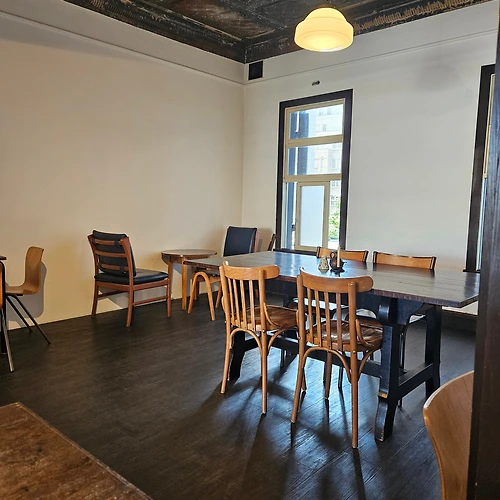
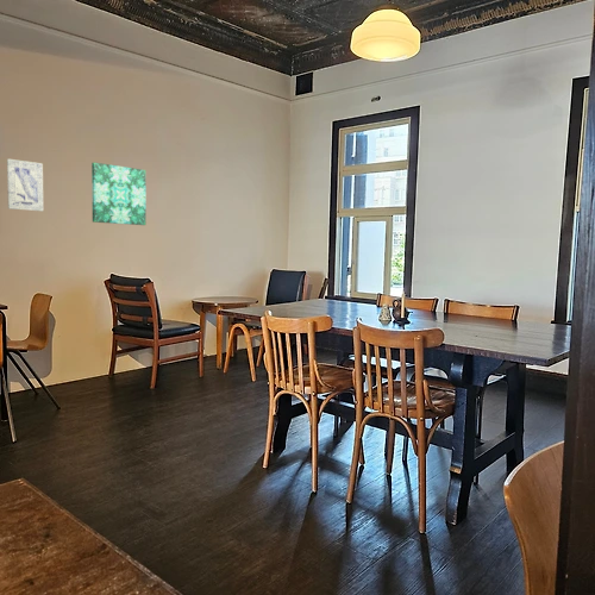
+ wall art [90,162,148,226]
+ wall art [6,158,44,212]
